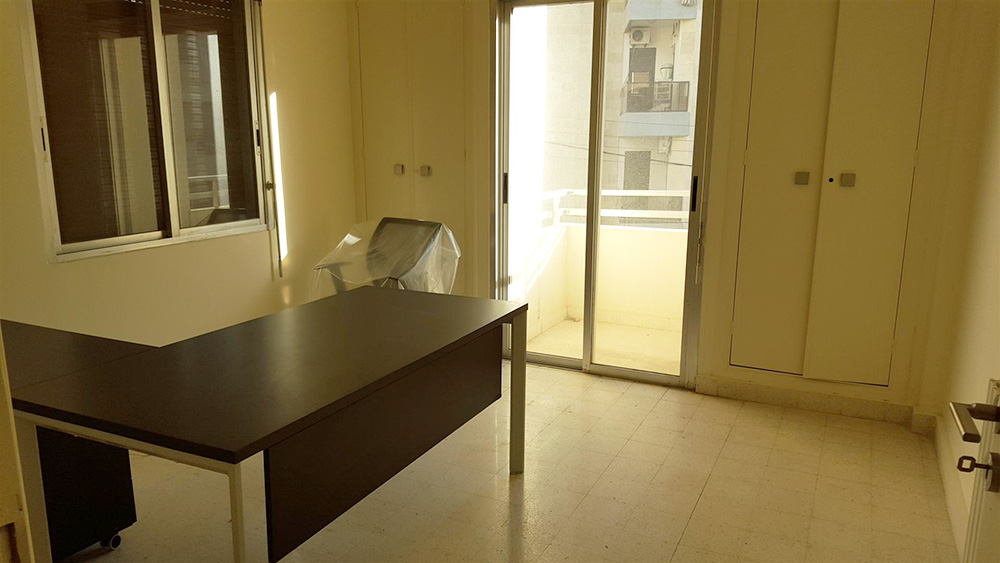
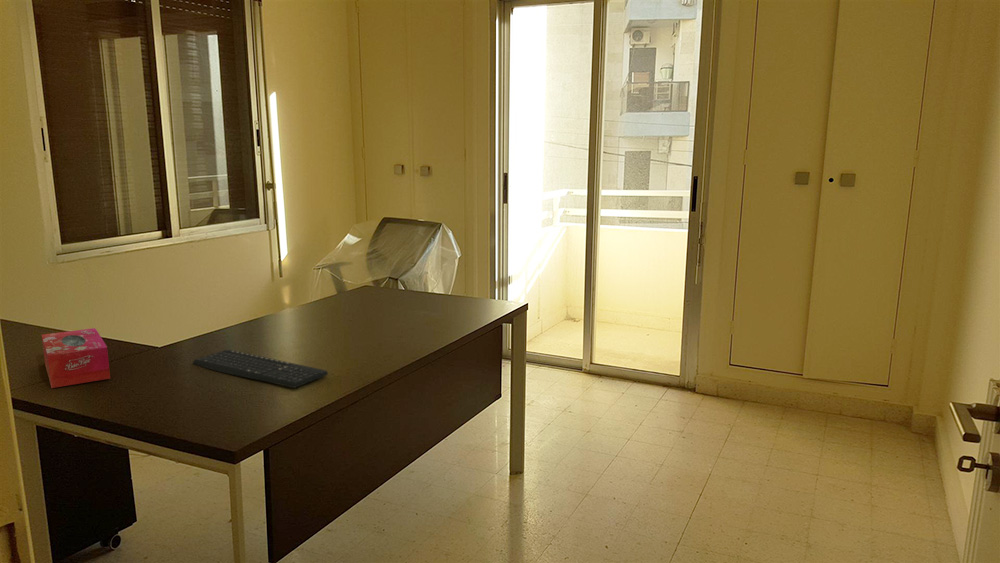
+ keyboard [191,348,329,389]
+ tissue box [41,327,111,389]
